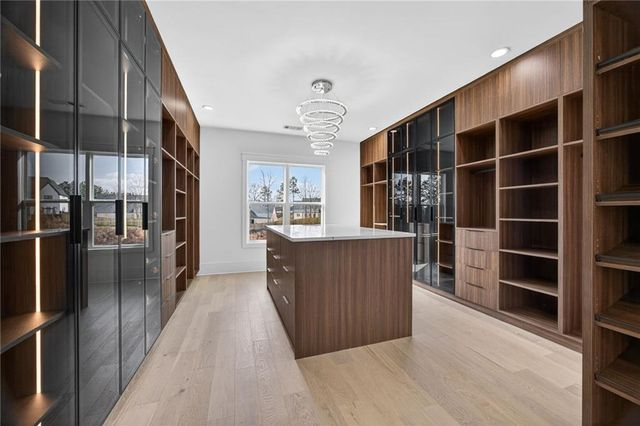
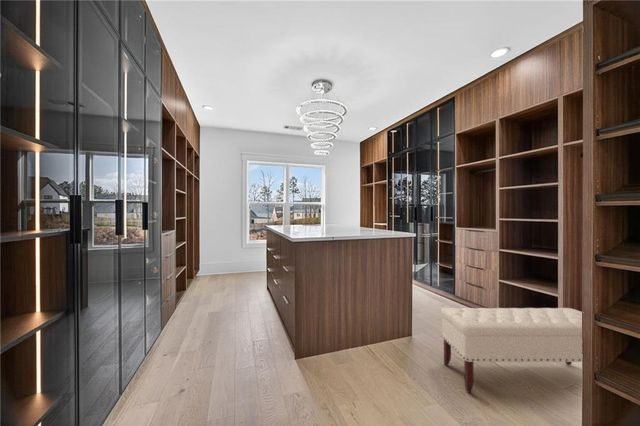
+ bench [440,307,583,394]
